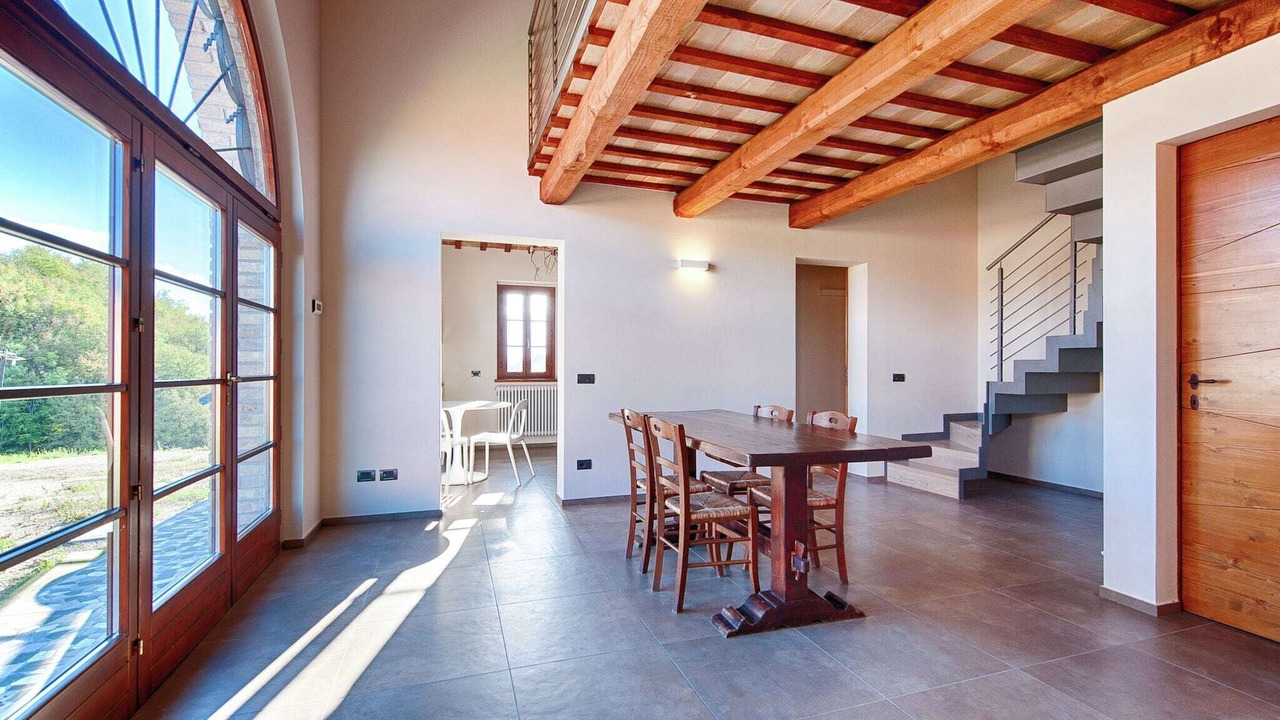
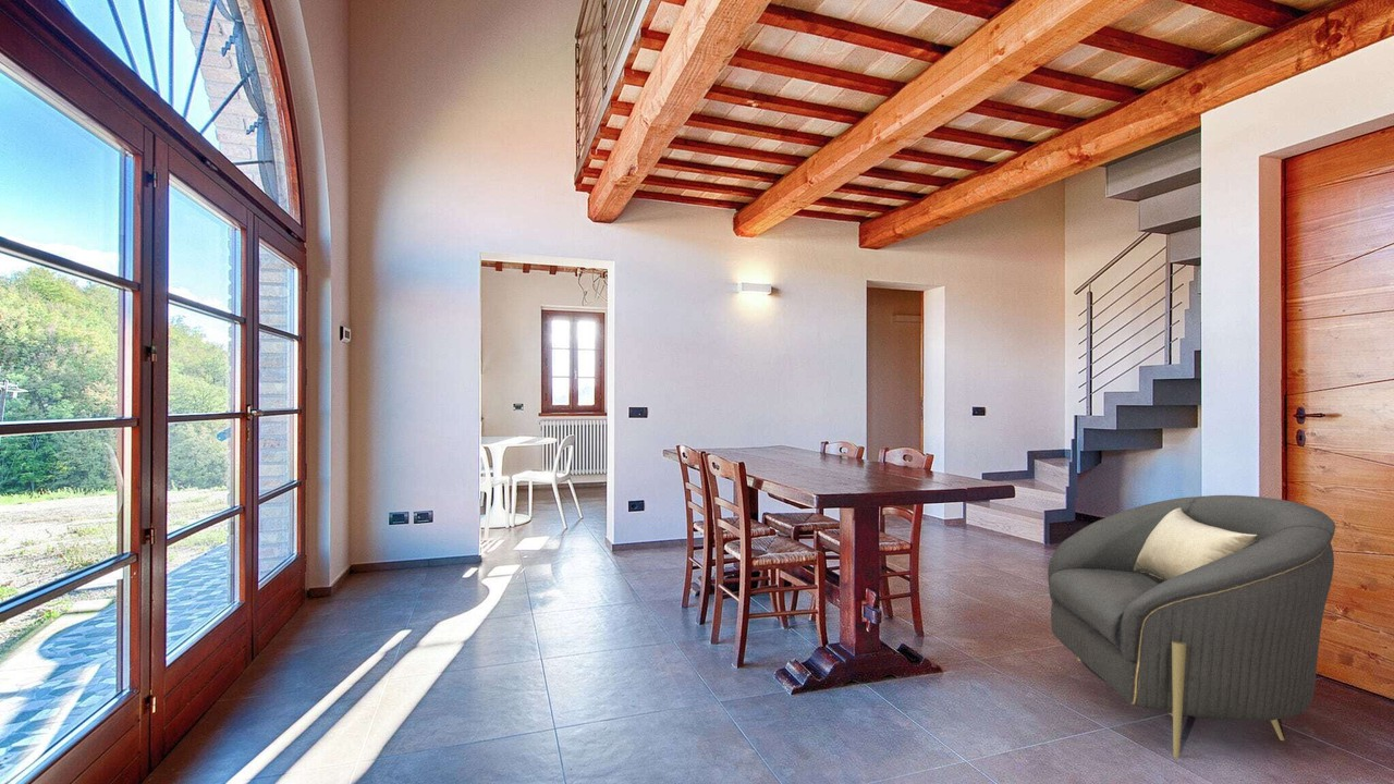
+ armchair [1047,494,1336,759]
